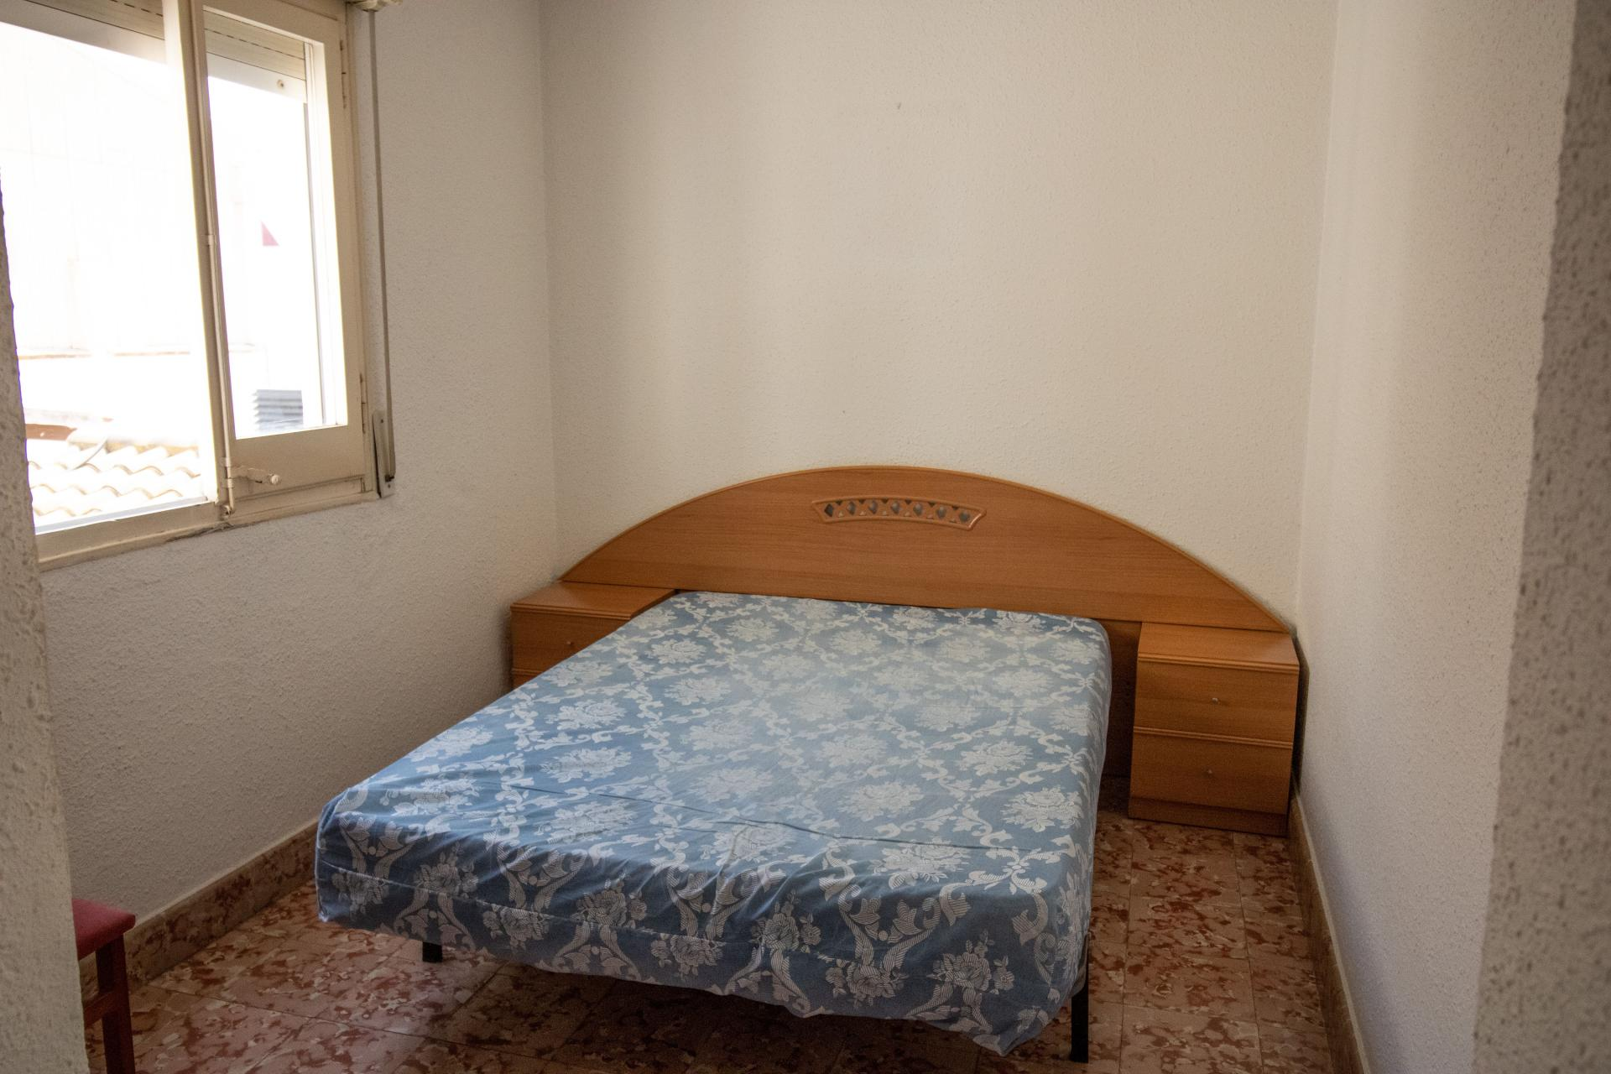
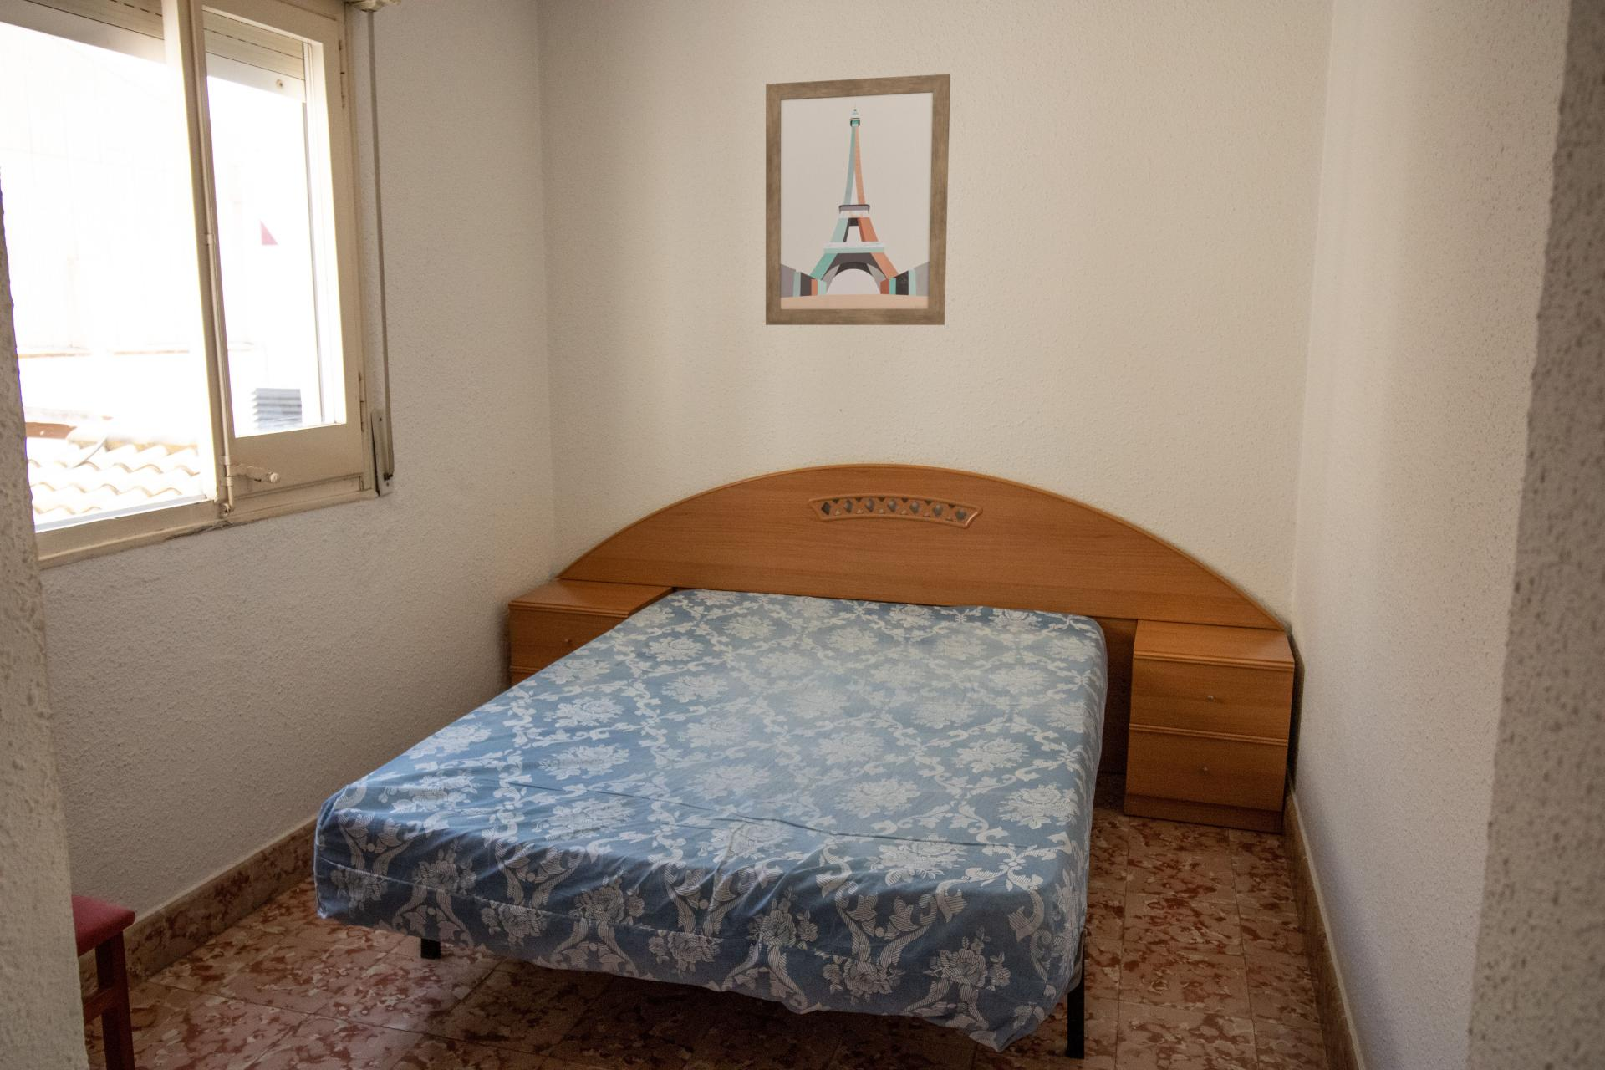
+ wall art [764,73,952,326]
